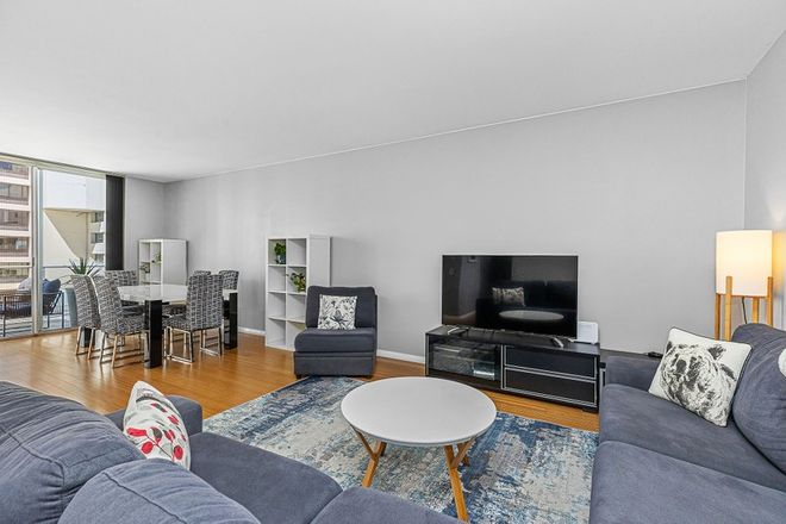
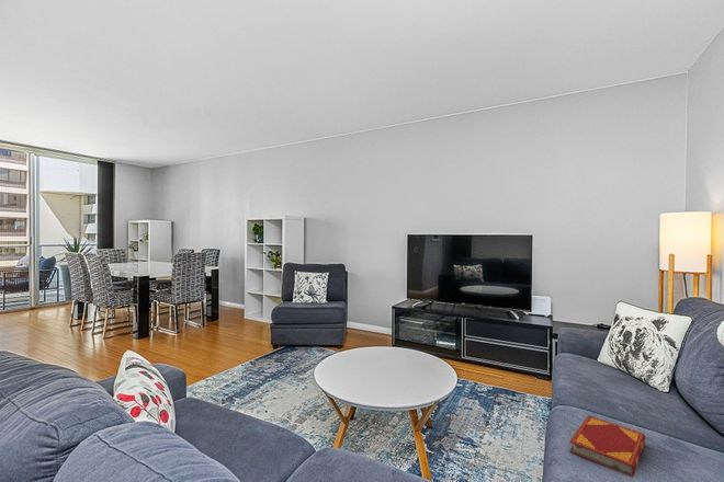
+ hardback book [568,414,646,479]
